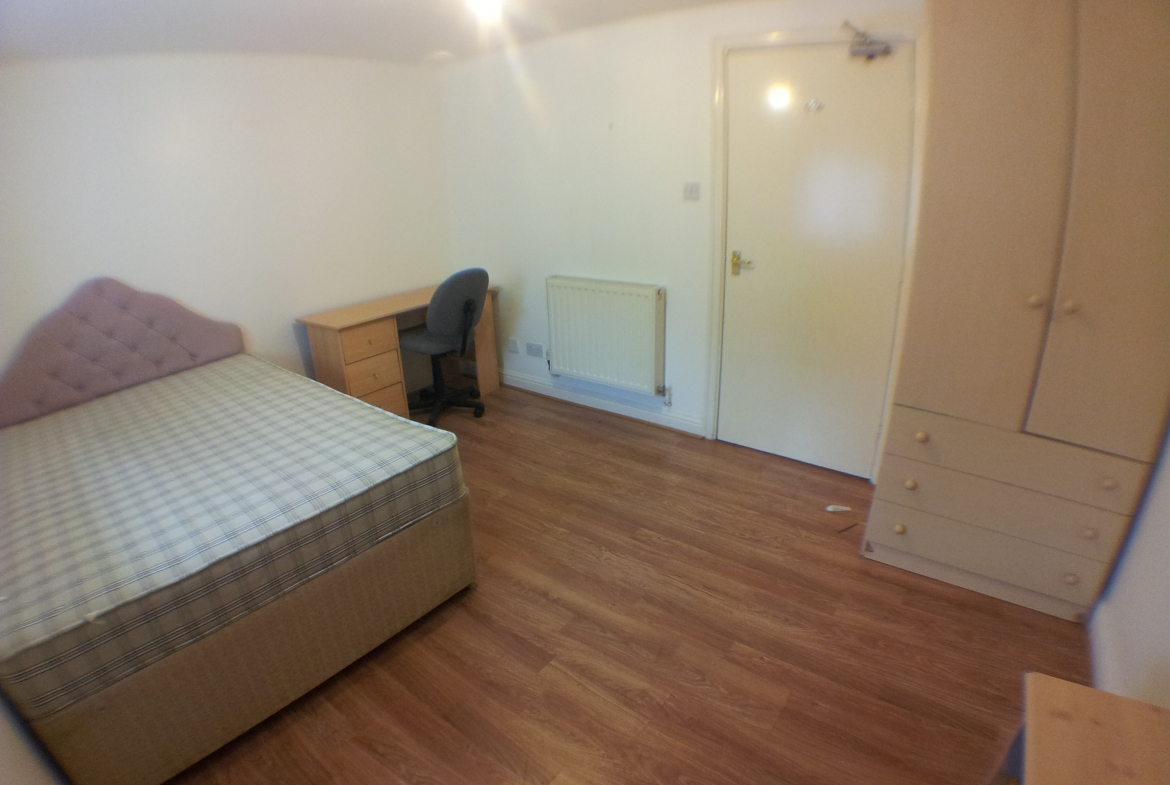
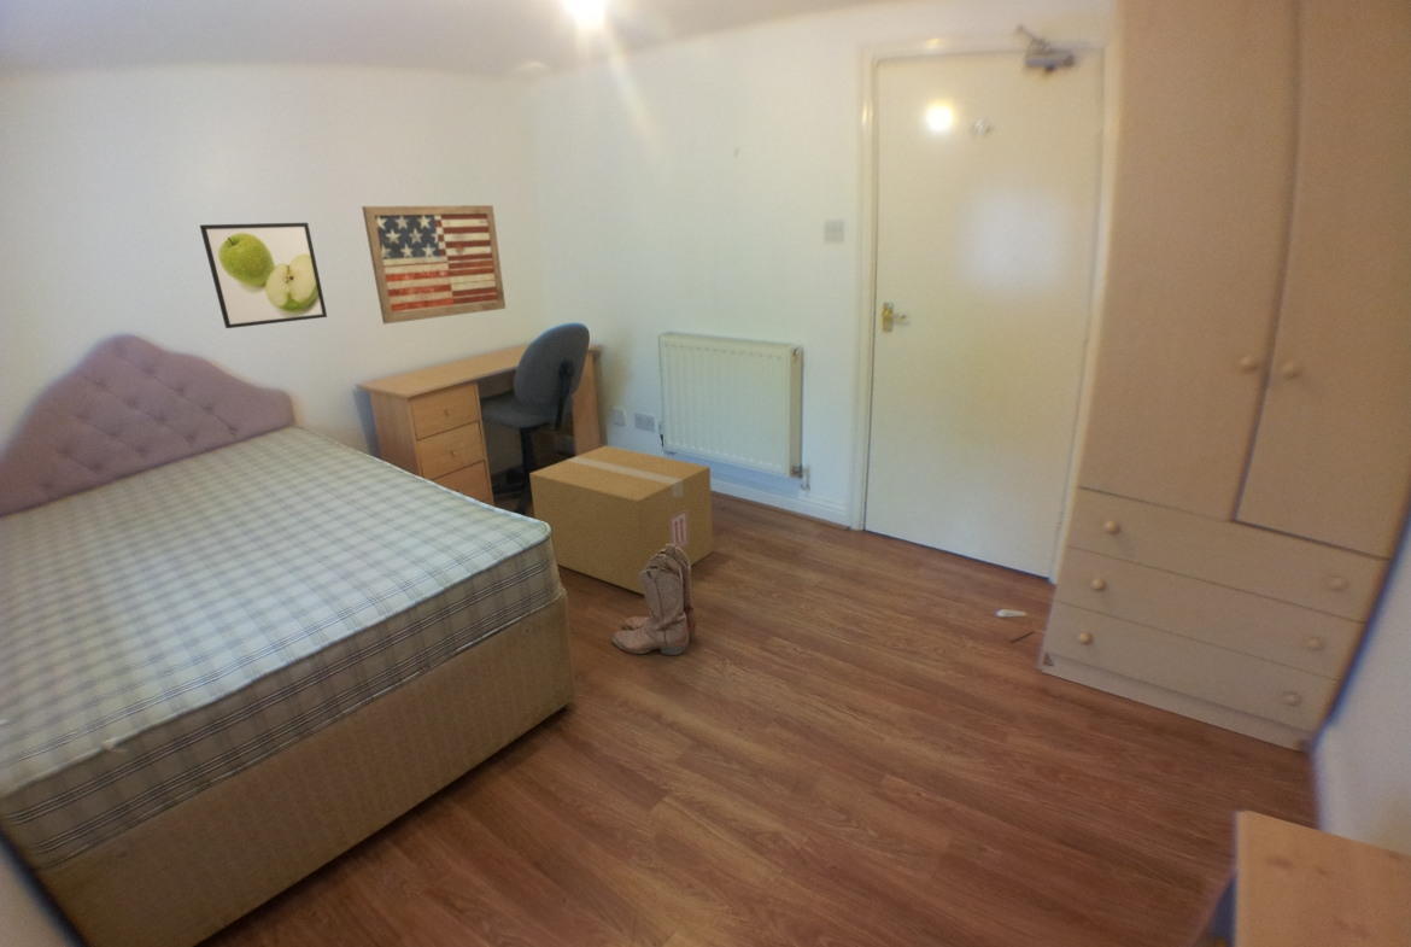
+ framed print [199,222,328,329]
+ wall art [361,204,507,325]
+ cardboard box [528,445,714,596]
+ boots [611,544,697,656]
